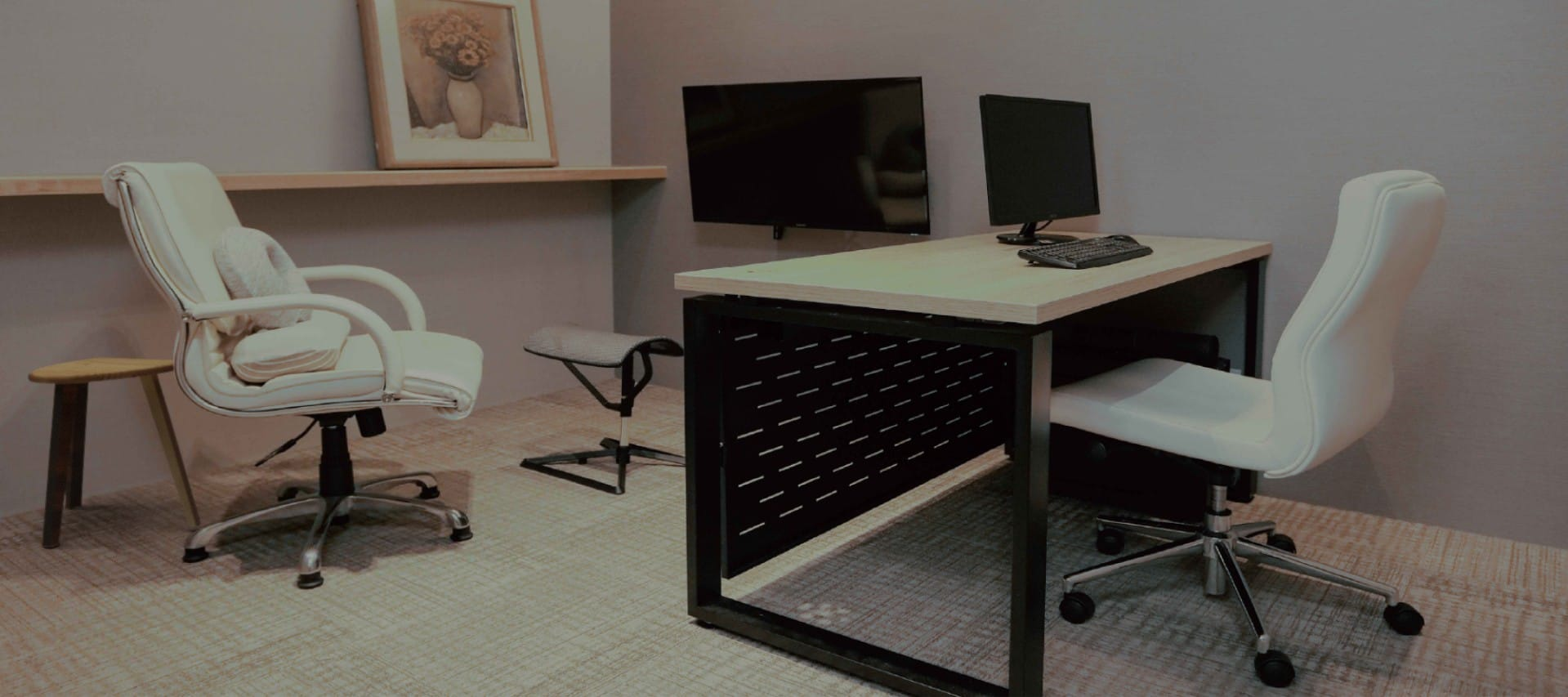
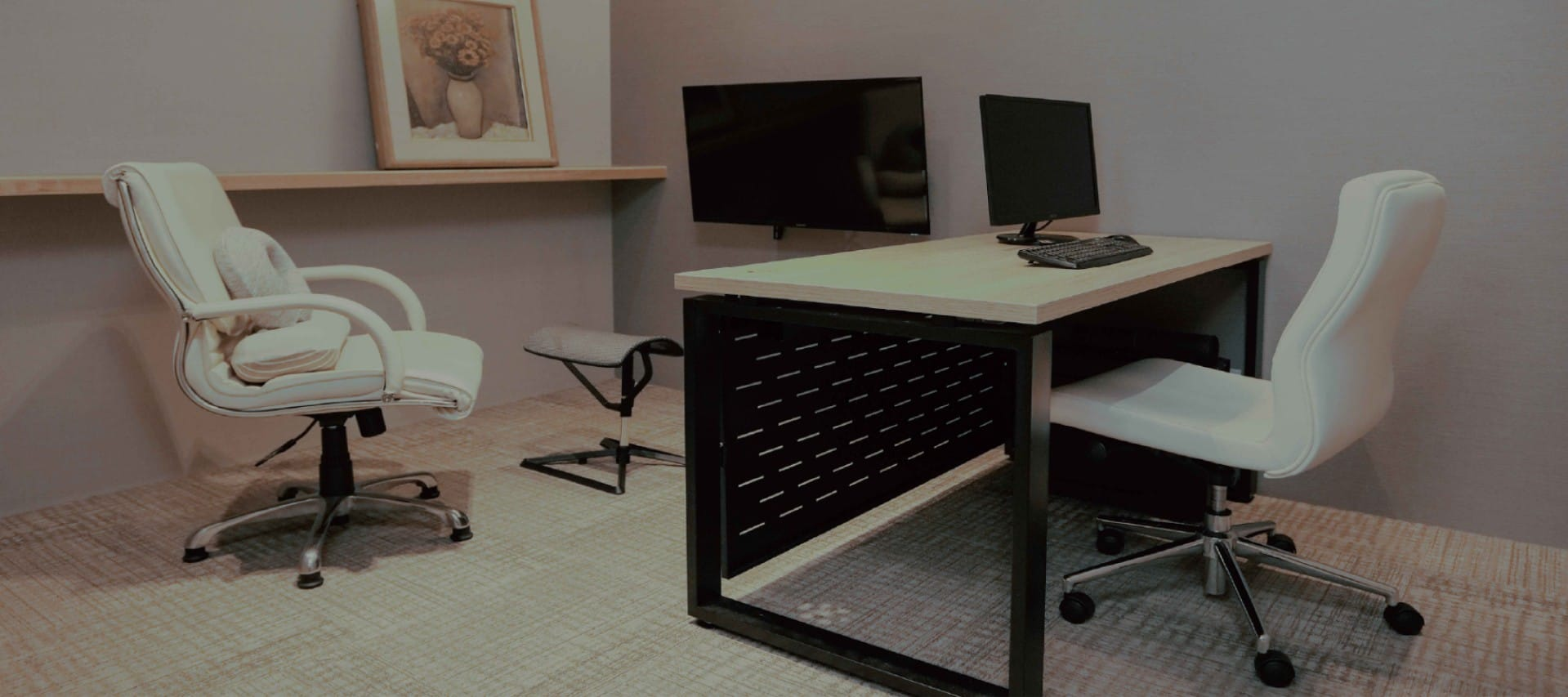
- stool [27,356,203,548]
